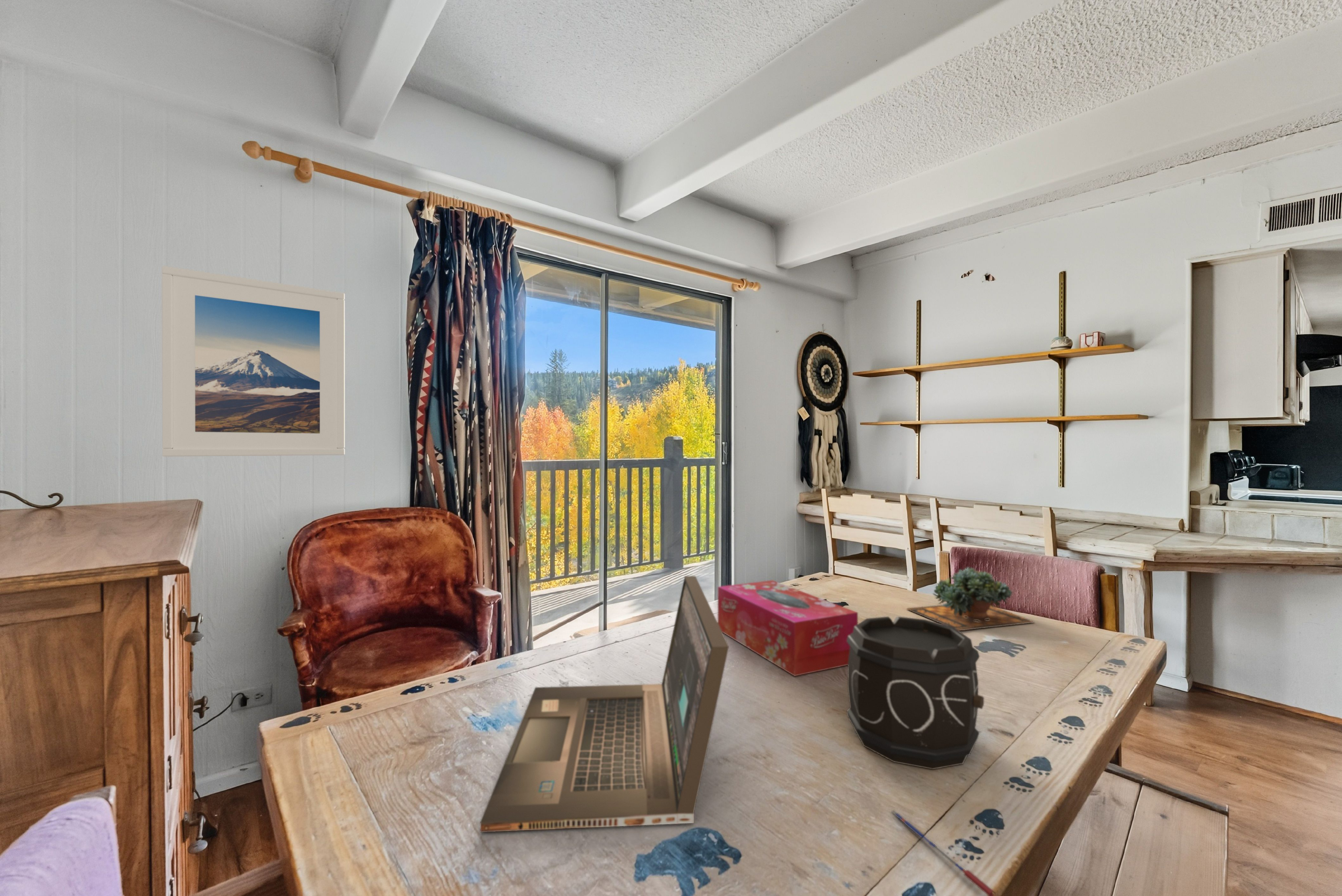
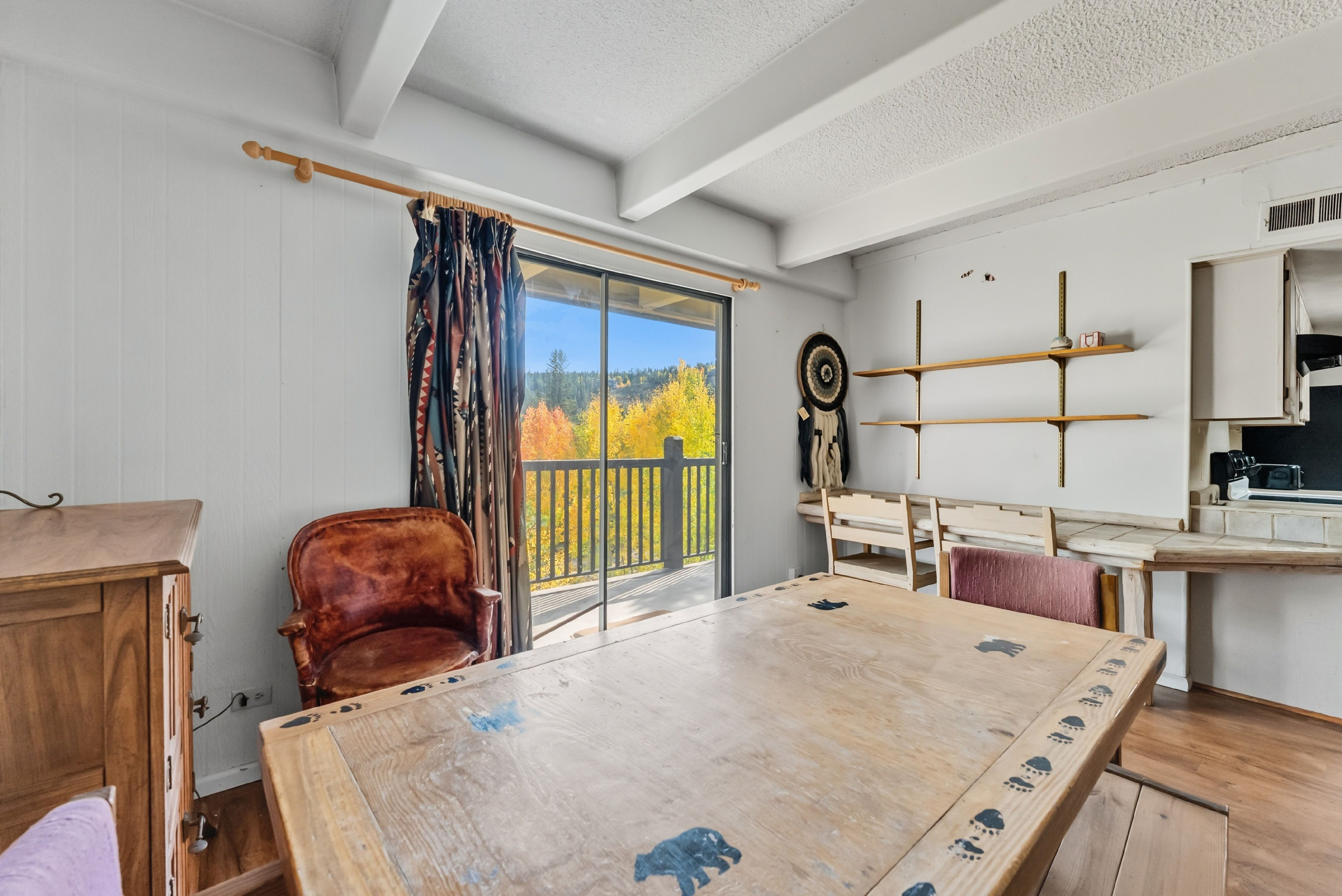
- pen [889,810,997,896]
- tissue box [718,580,858,676]
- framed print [162,266,345,457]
- succulent plant [906,567,1036,631]
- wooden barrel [846,616,984,770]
- laptop [480,576,729,832]
